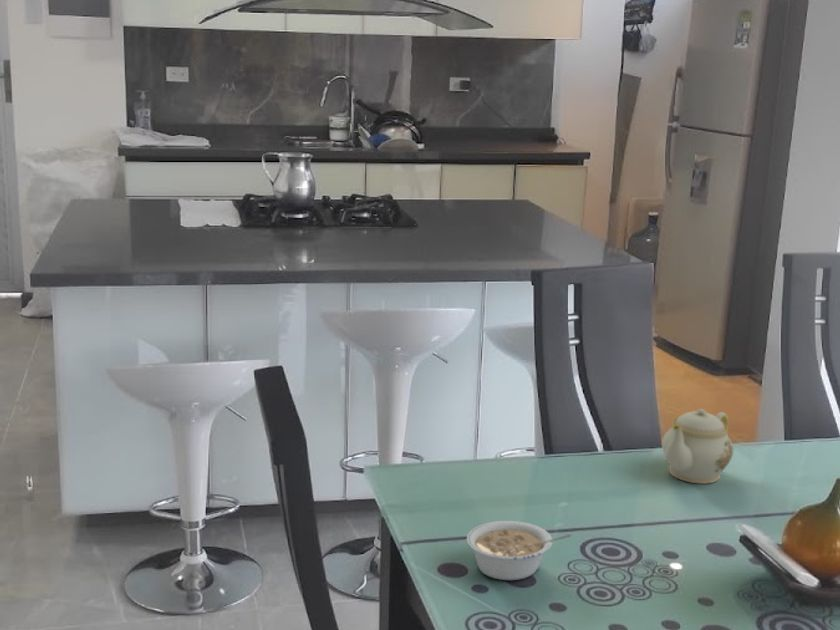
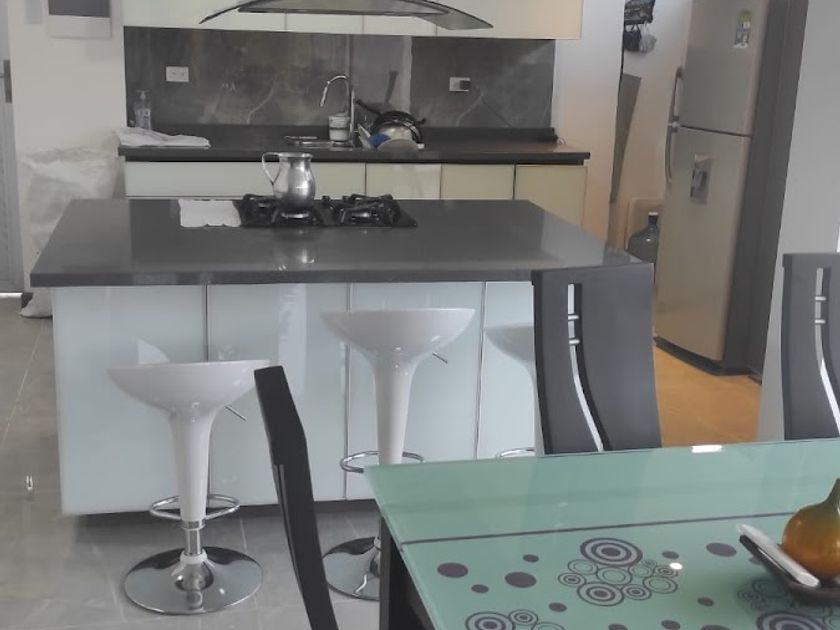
- legume [466,520,572,581]
- teapot [661,408,734,485]
